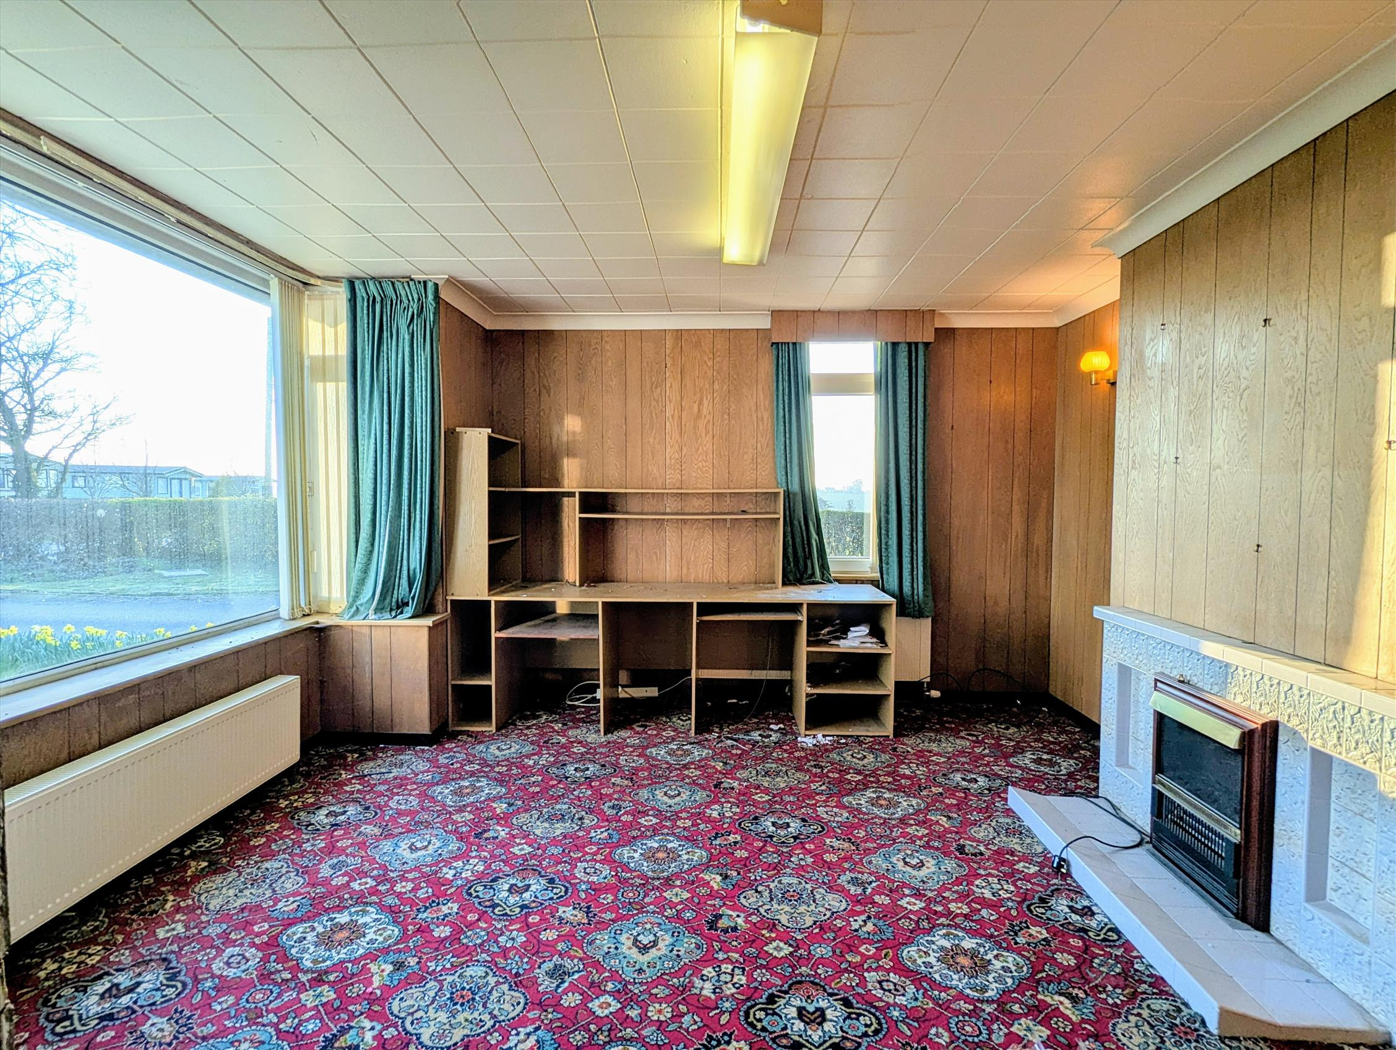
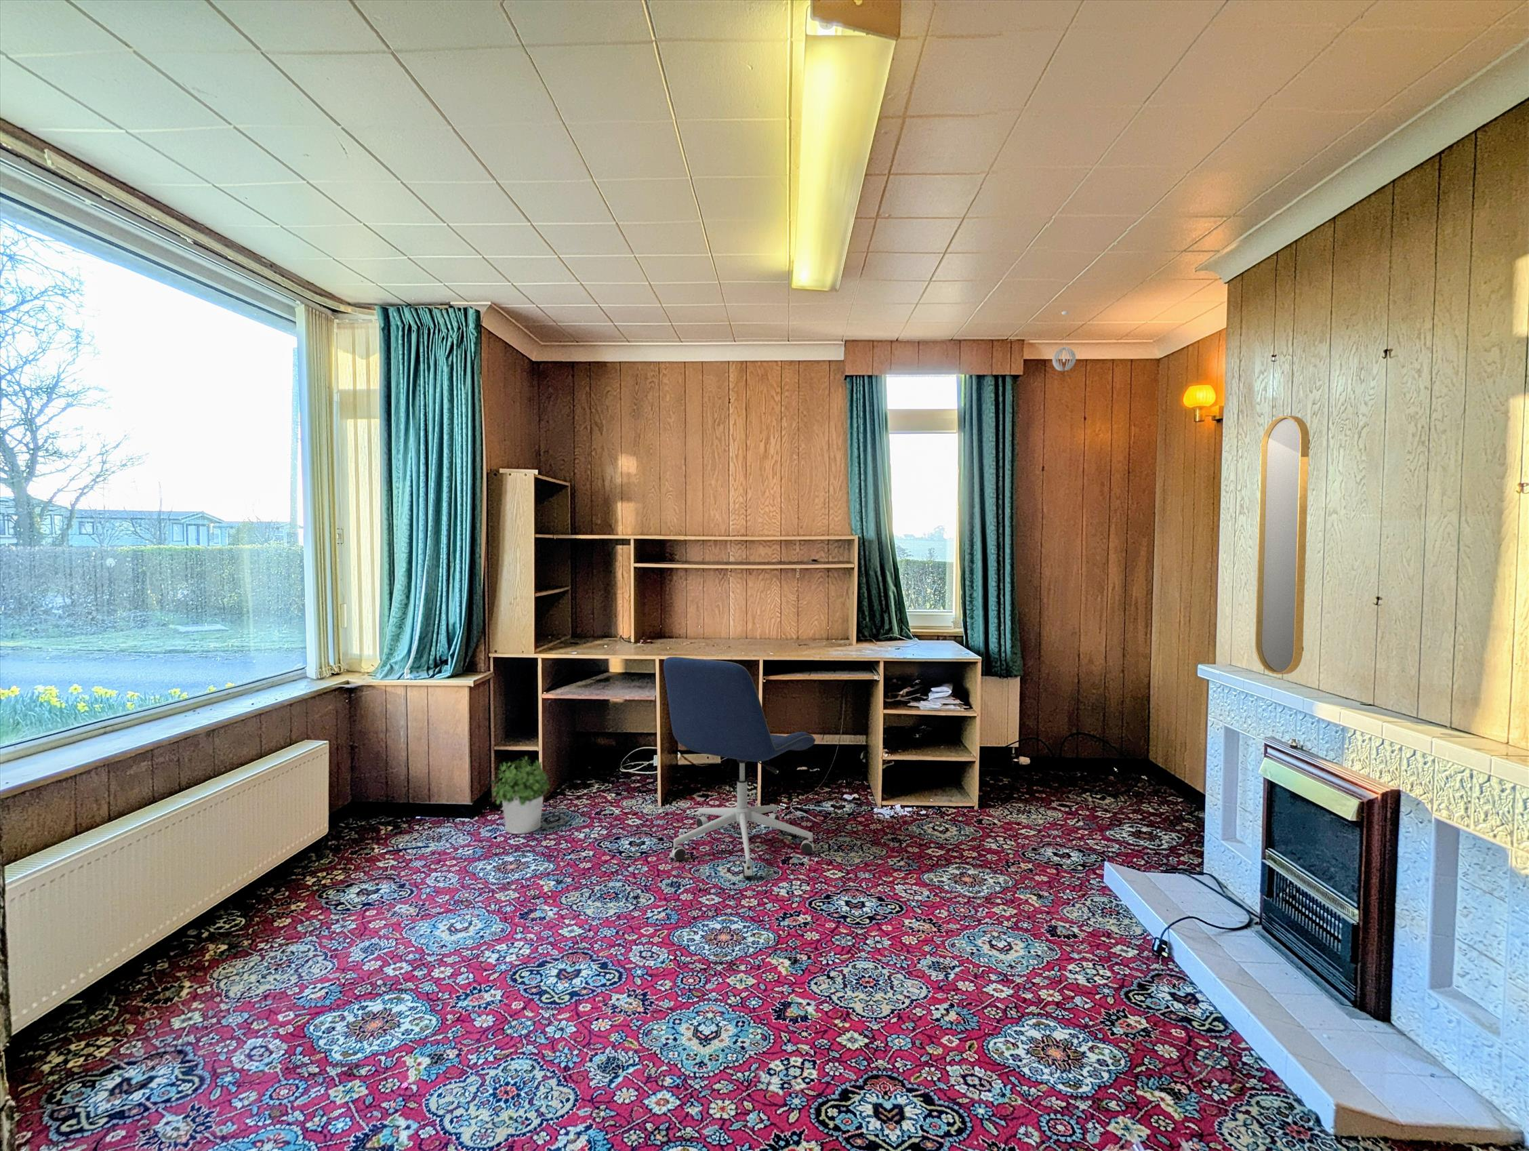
+ pendant light [1052,311,1077,371]
+ home mirror [1255,415,1310,675]
+ potted plant [490,756,550,834]
+ office chair [662,657,816,879]
